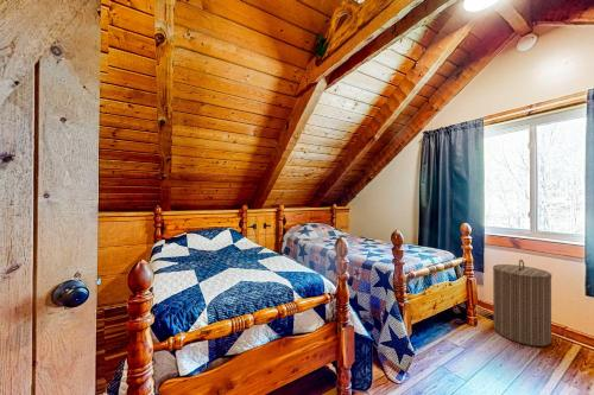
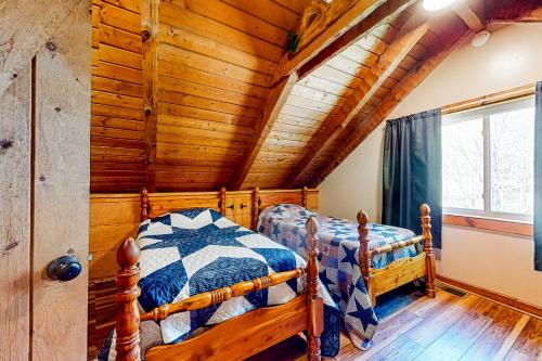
- laundry hamper [492,259,552,348]
